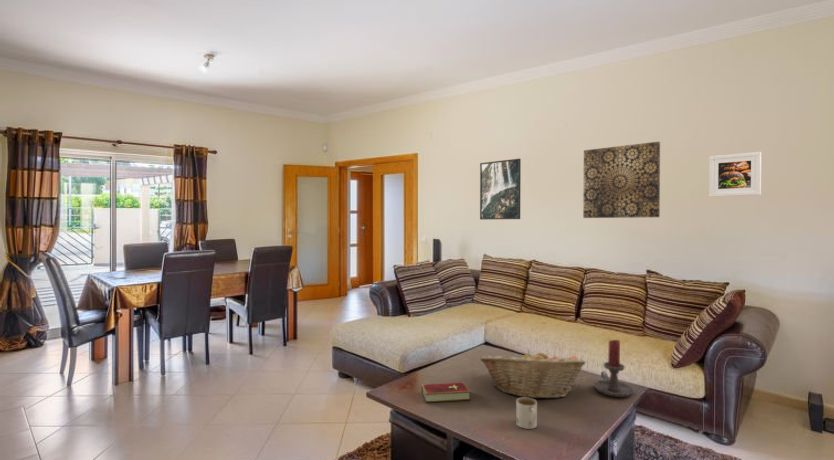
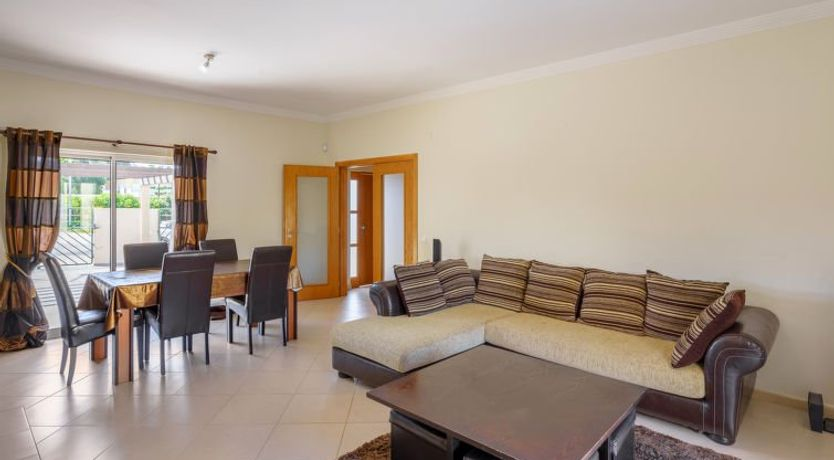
- hardcover book [421,381,471,403]
- wall art [582,141,661,219]
- fruit basket [479,348,586,400]
- candle holder [593,339,635,398]
- mug [515,397,538,430]
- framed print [708,151,762,198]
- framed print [479,158,522,221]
